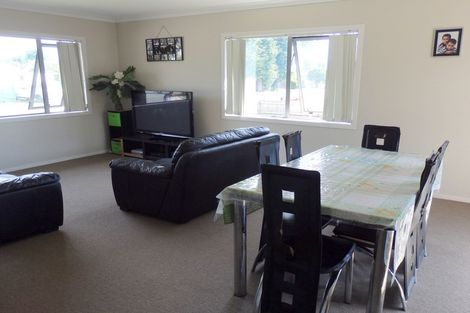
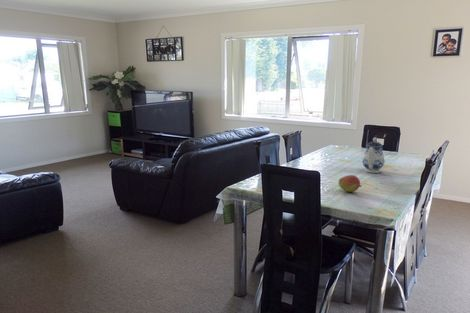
+ teapot [361,137,385,174]
+ fruit [337,174,363,193]
